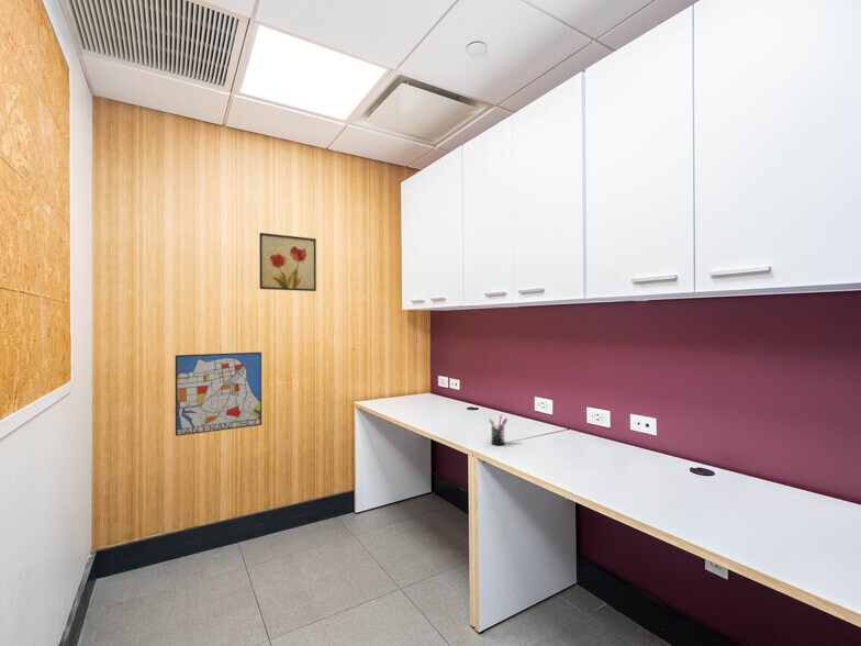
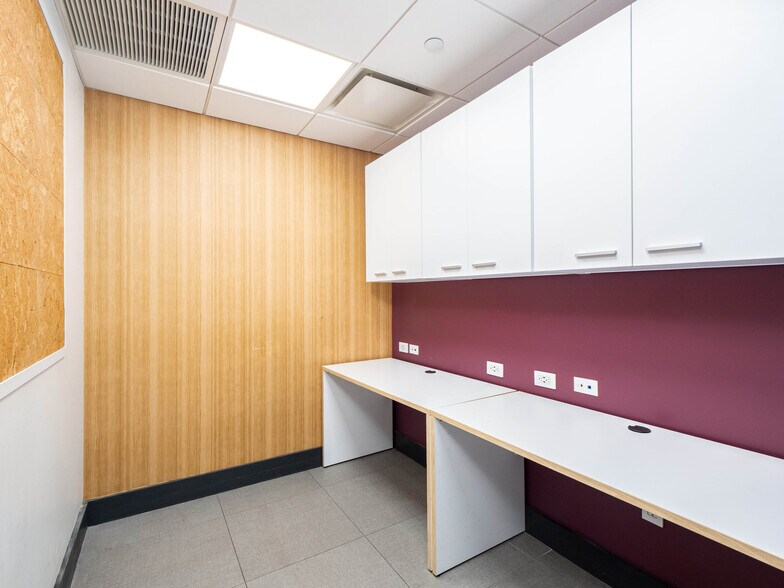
- pen holder [488,414,508,446]
- wall art [258,232,317,292]
- wall art [175,350,262,437]
